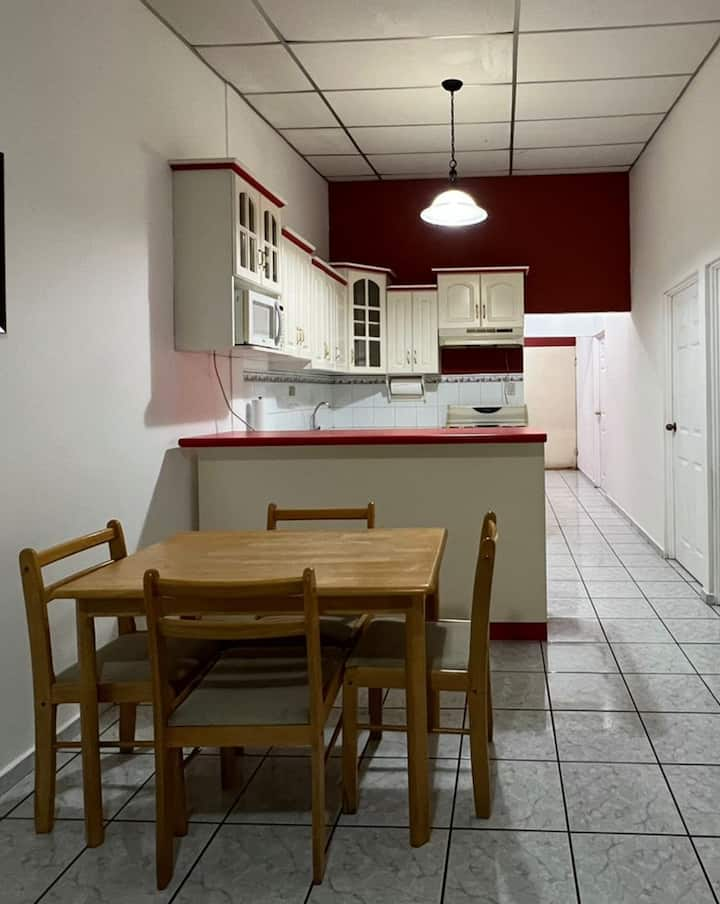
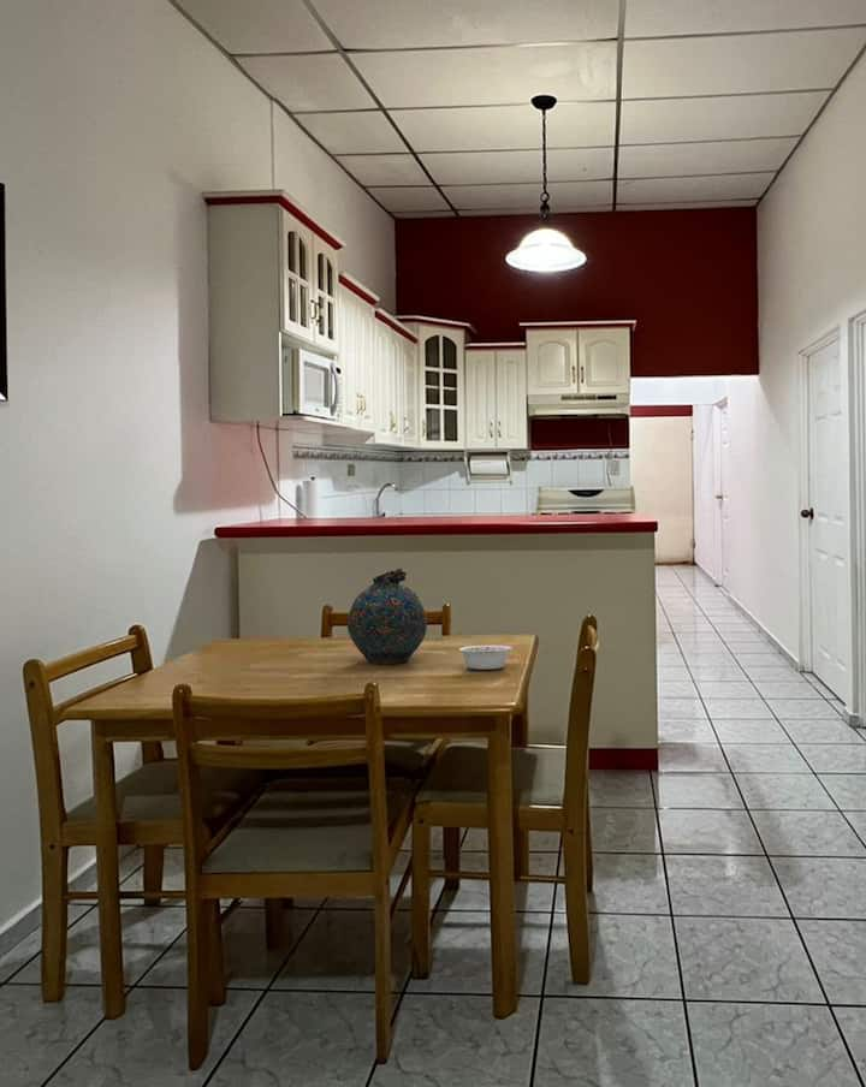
+ legume [457,645,521,671]
+ snuff bottle [346,568,428,665]
